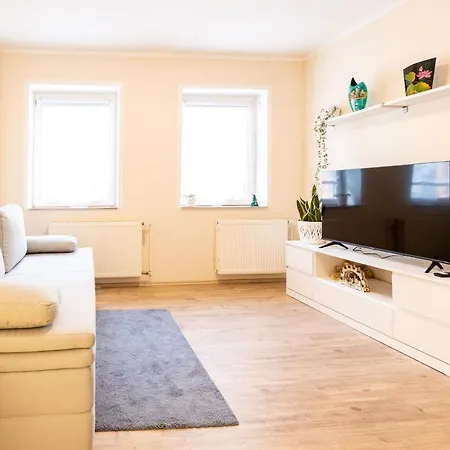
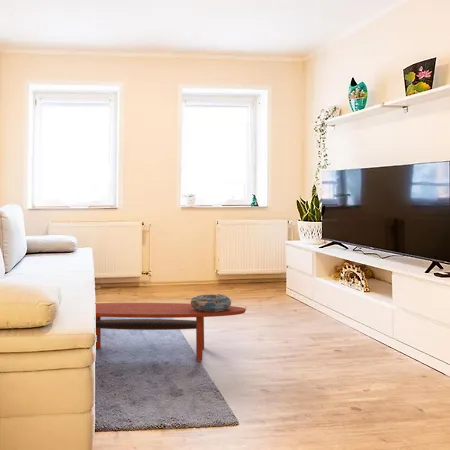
+ coffee table [94,302,247,361]
+ decorative bowl [189,293,232,312]
